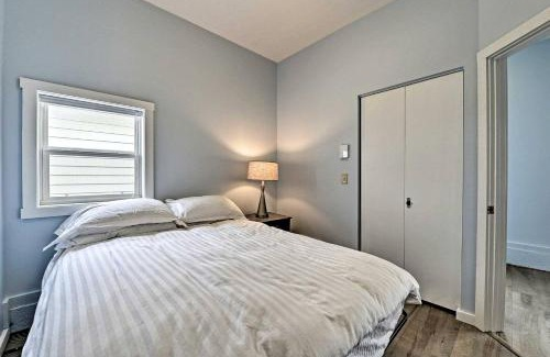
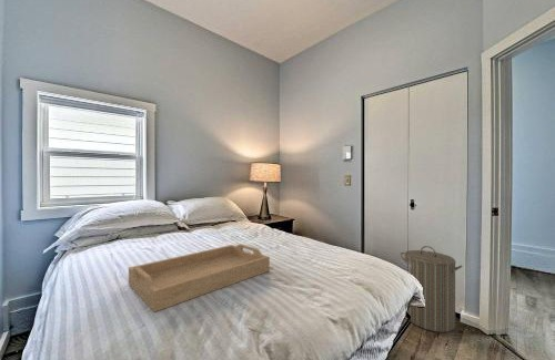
+ serving tray [128,243,271,313]
+ laundry hamper [400,245,464,333]
